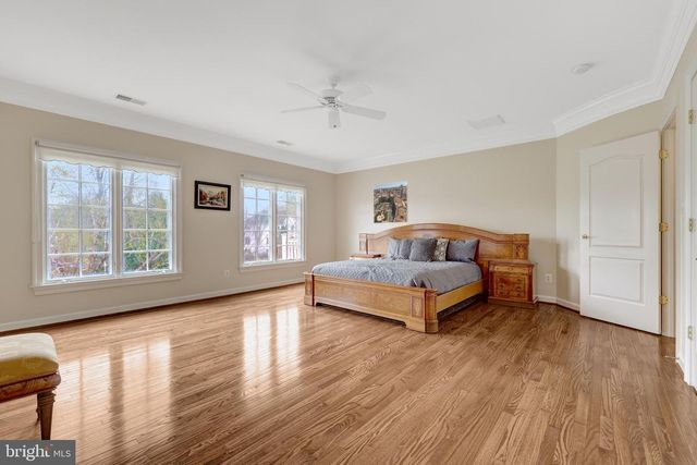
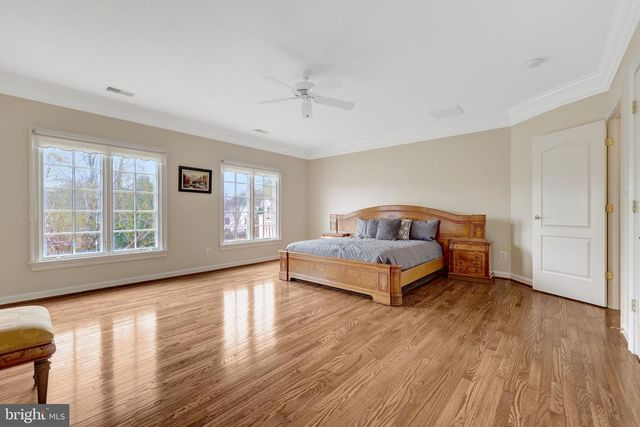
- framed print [372,180,409,224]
